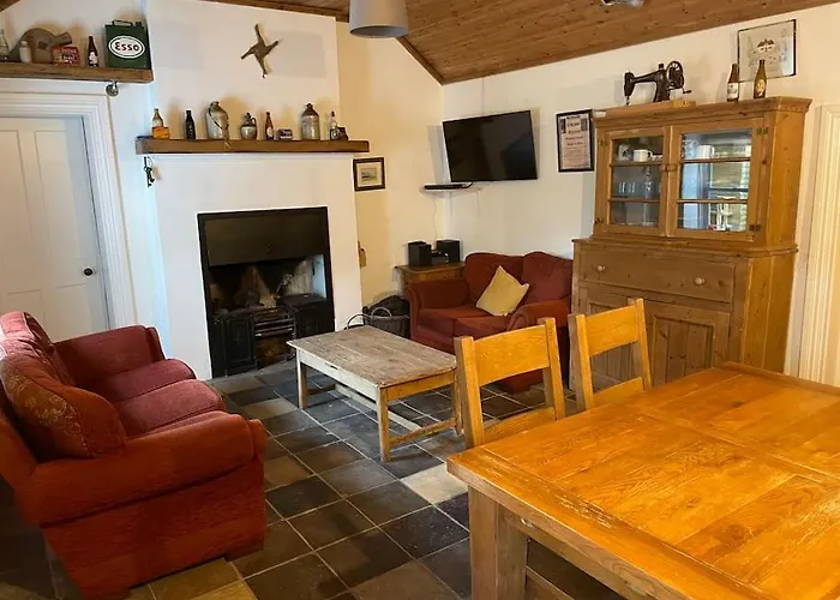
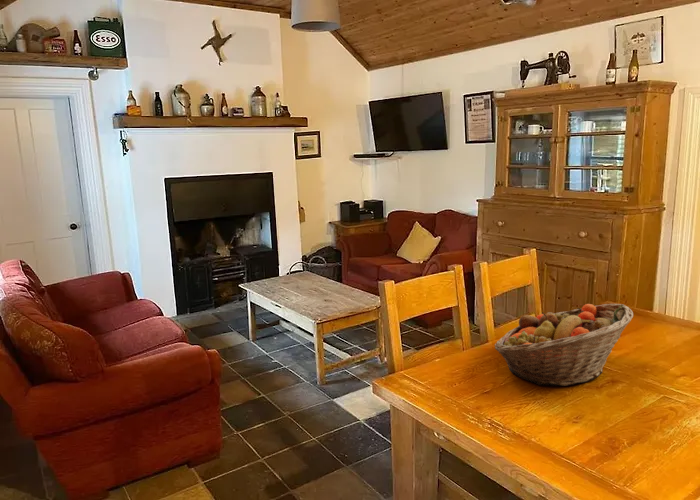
+ fruit basket [494,303,634,387]
